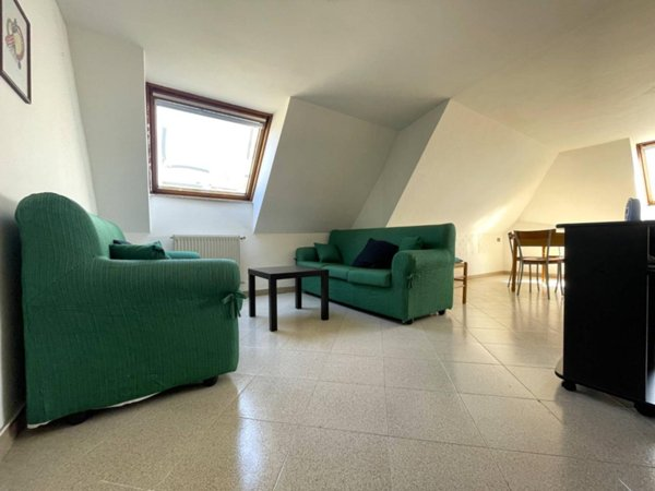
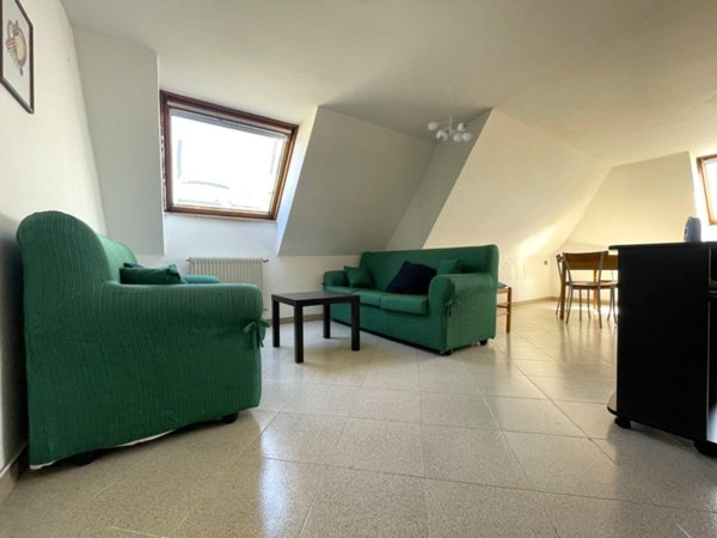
+ ceiling light fixture [427,85,473,143]
